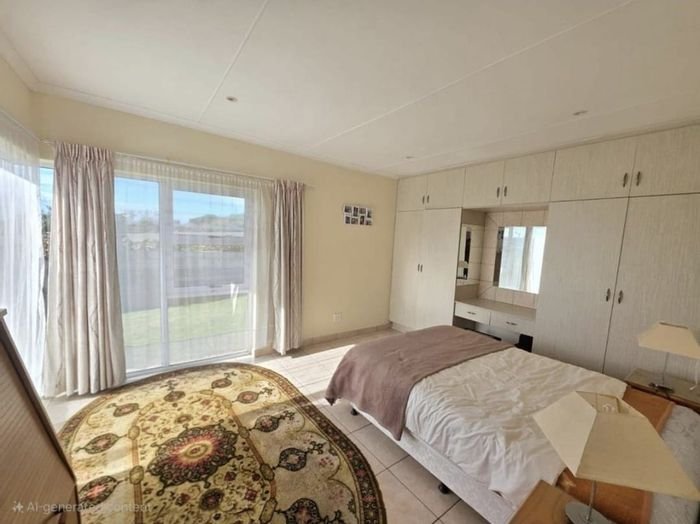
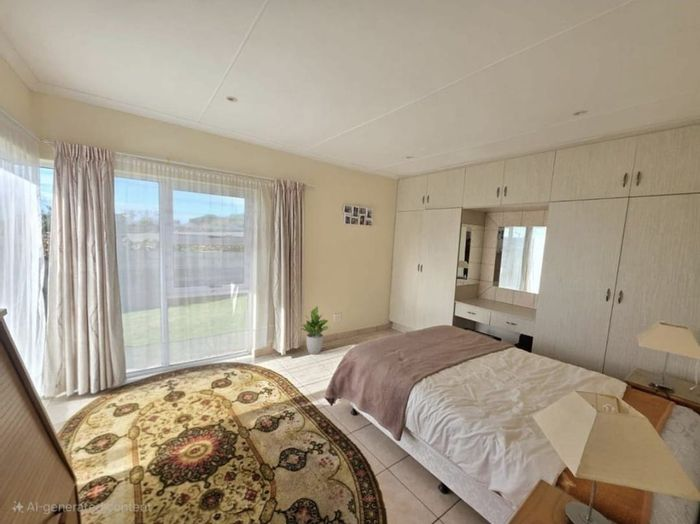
+ potted plant [299,305,330,355]
